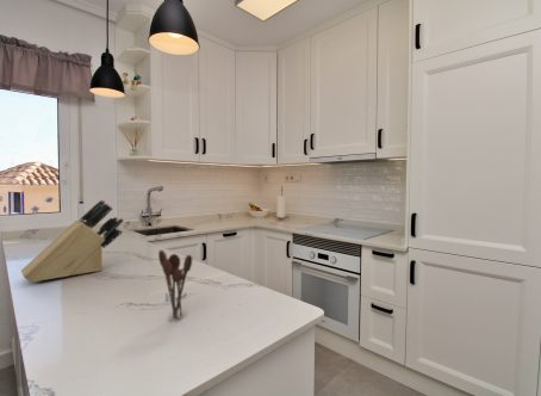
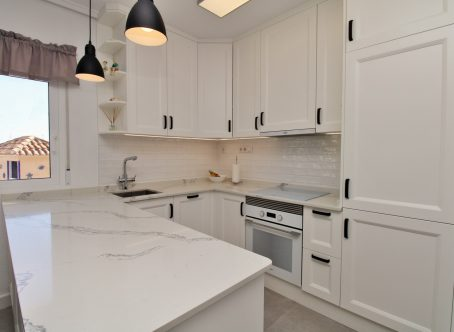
- knife block [20,199,125,283]
- utensil holder [157,249,193,320]
